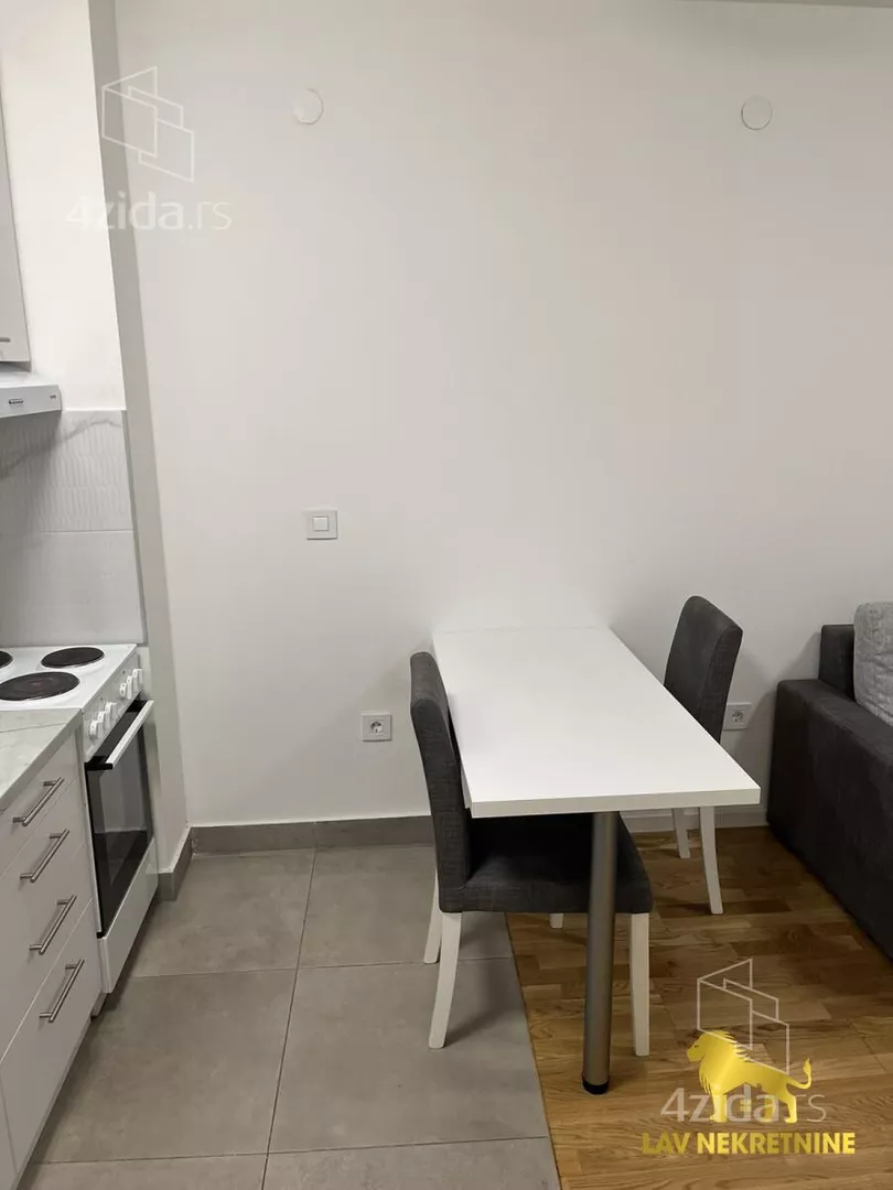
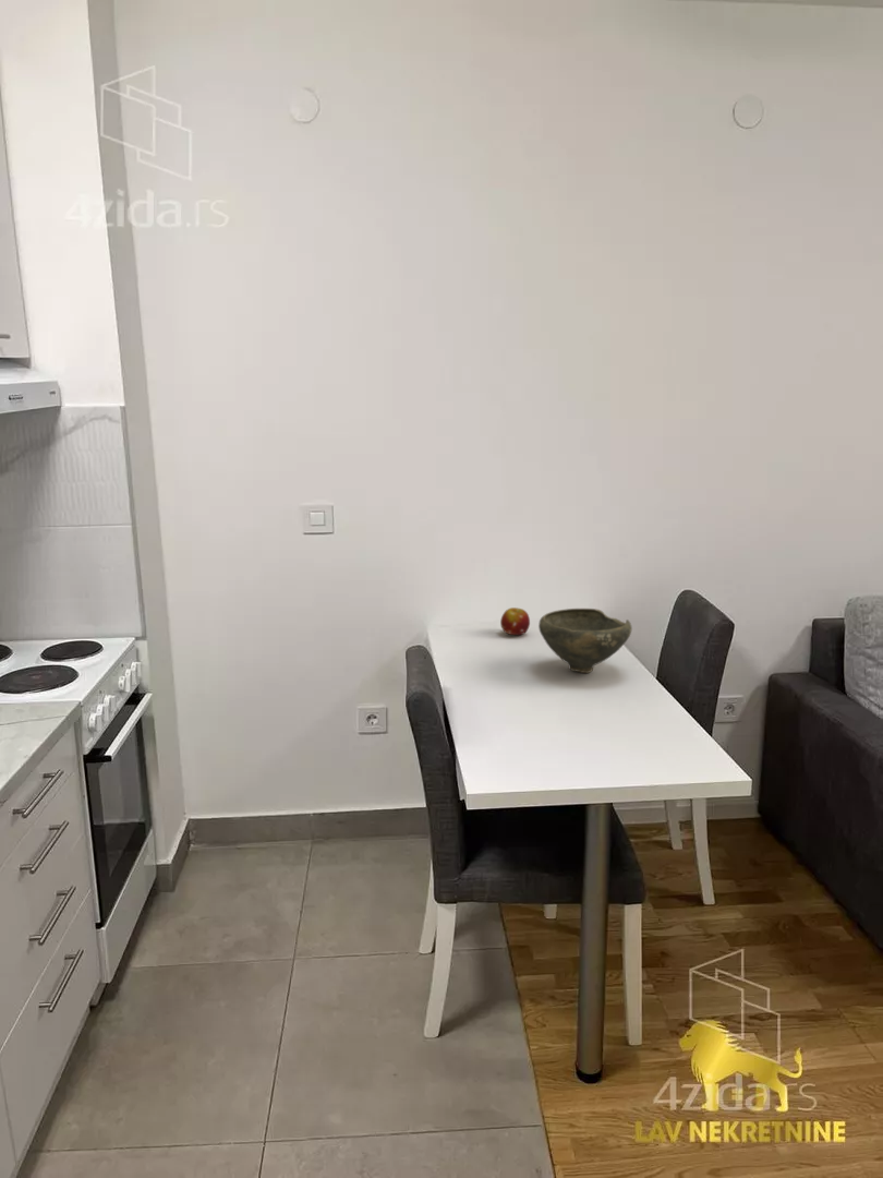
+ bowl [537,608,633,674]
+ fruit [499,606,531,636]
